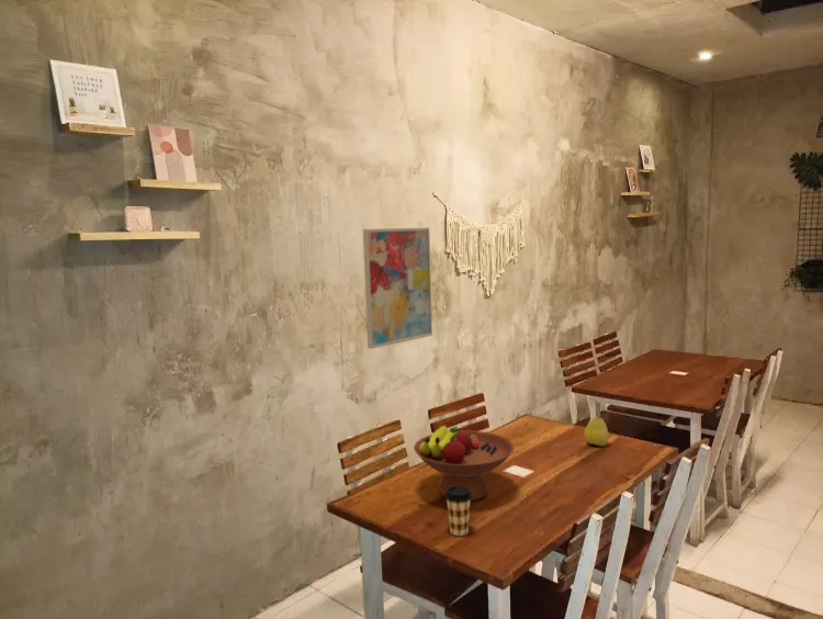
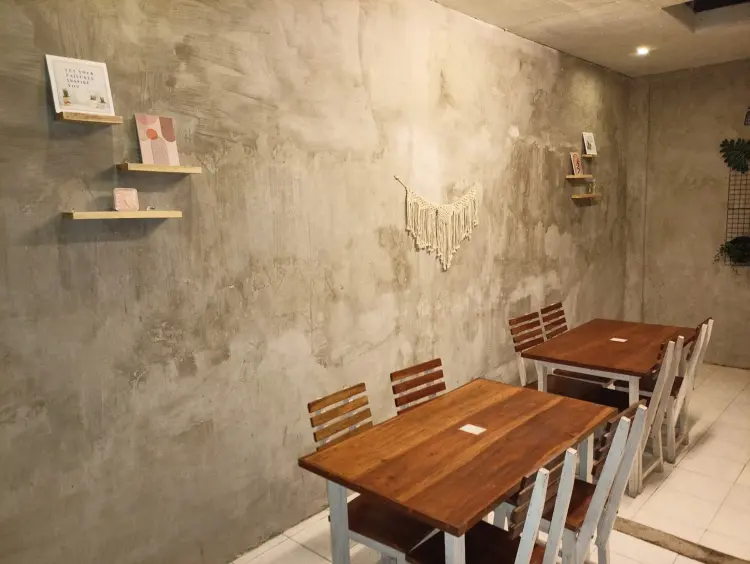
- wall art [362,226,433,350]
- fruit bowl [413,425,515,502]
- coffee cup [443,486,472,537]
- fruit [584,415,610,447]
